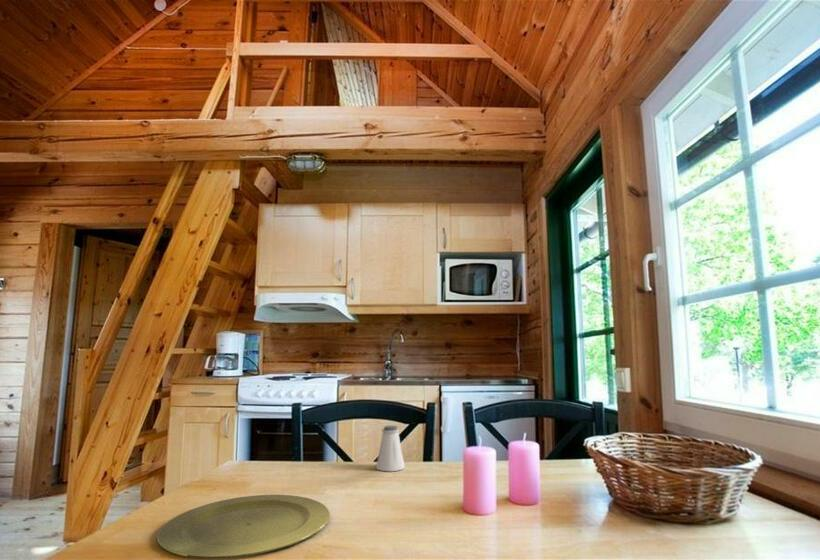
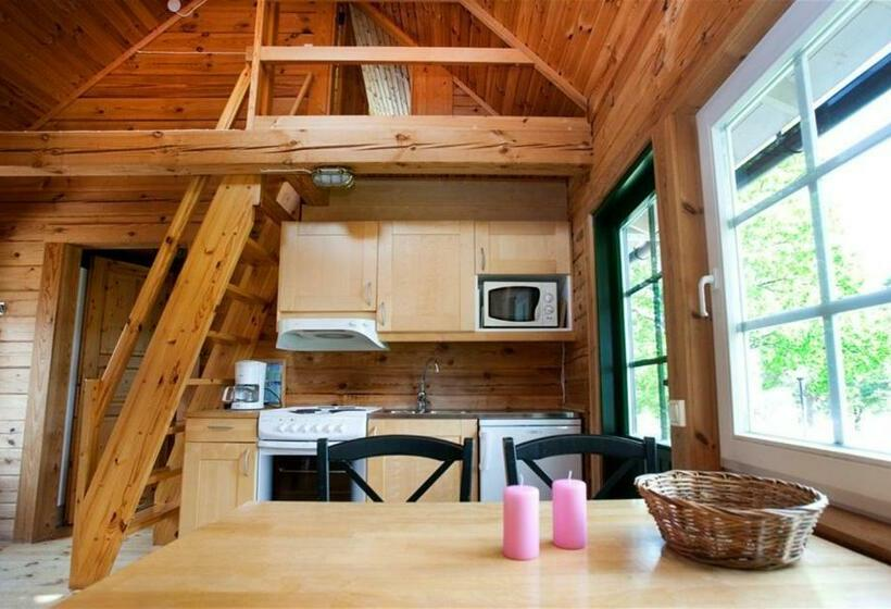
- saltshaker [375,425,406,472]
- plate [156,494,331,559]
